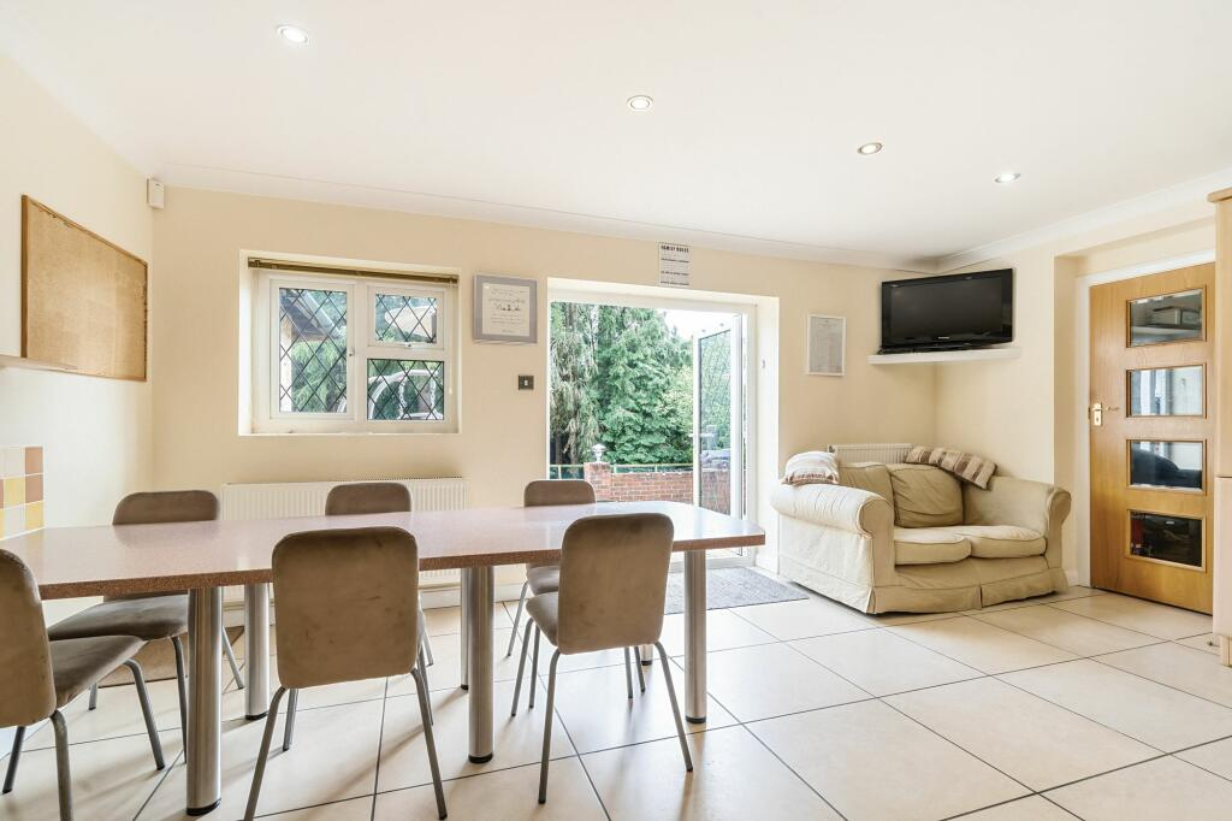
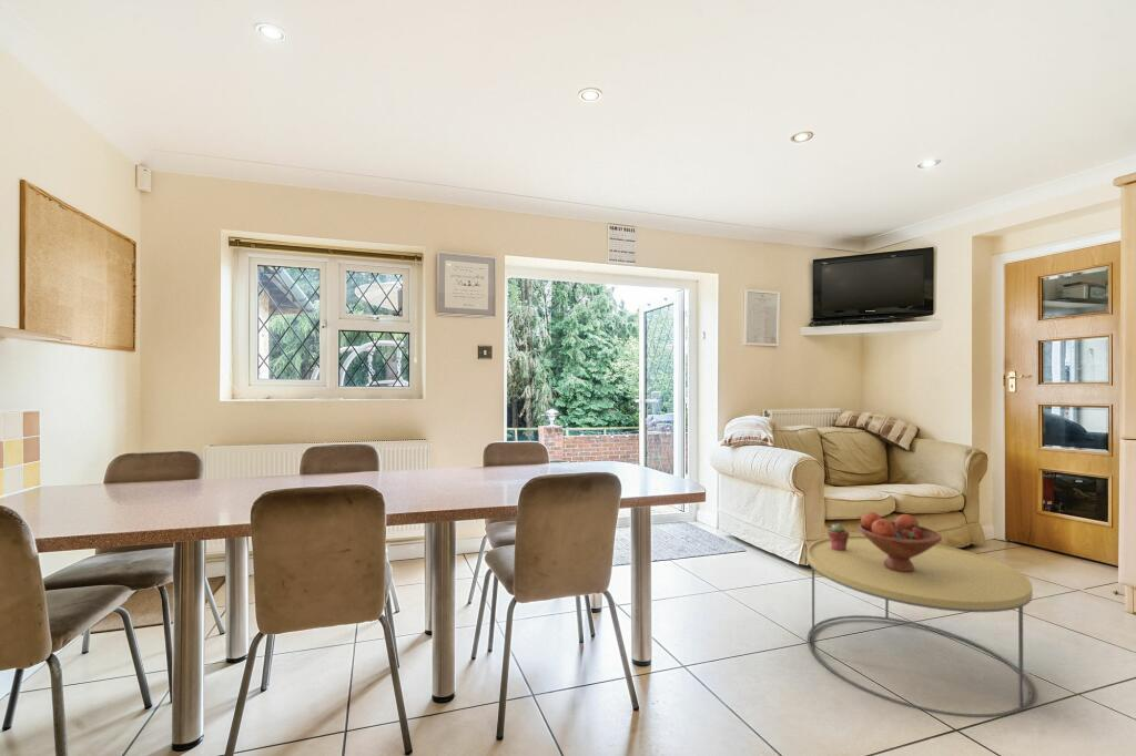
+ fruit bowl [858,511,943,572]
+ coffee table [807,534,1034,718]
+ potted succulent [826,522,850,551]
